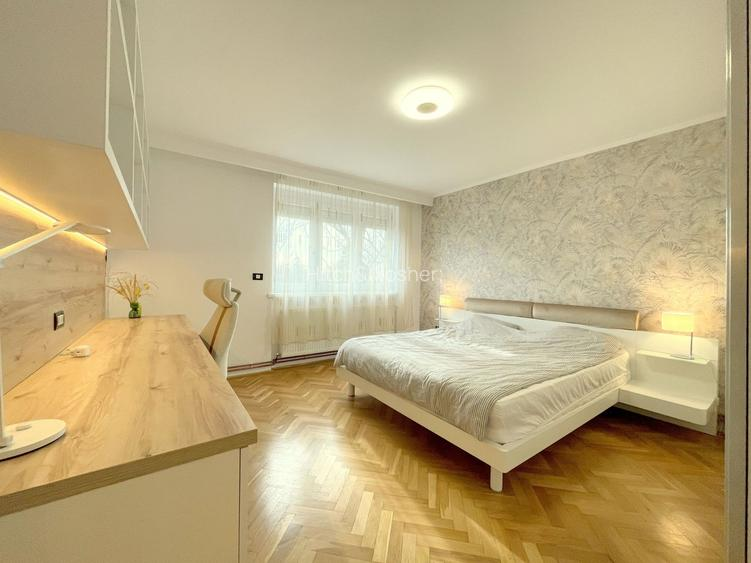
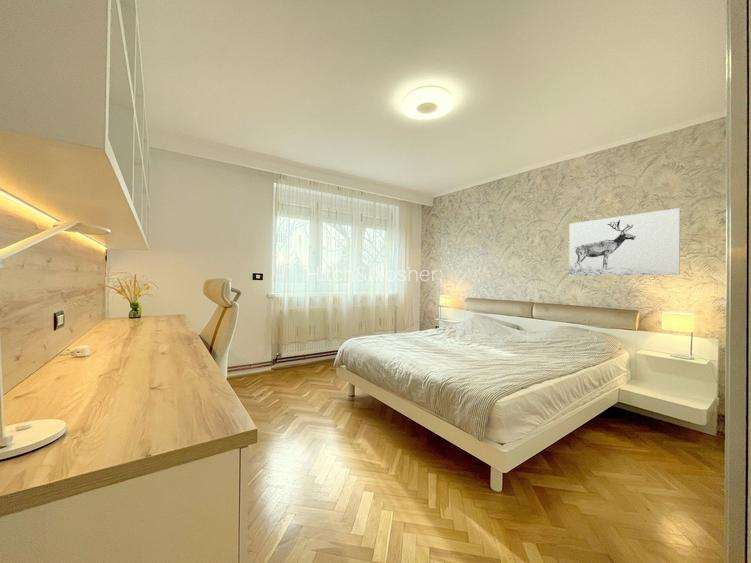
+ wall art [568,207,681,277]
